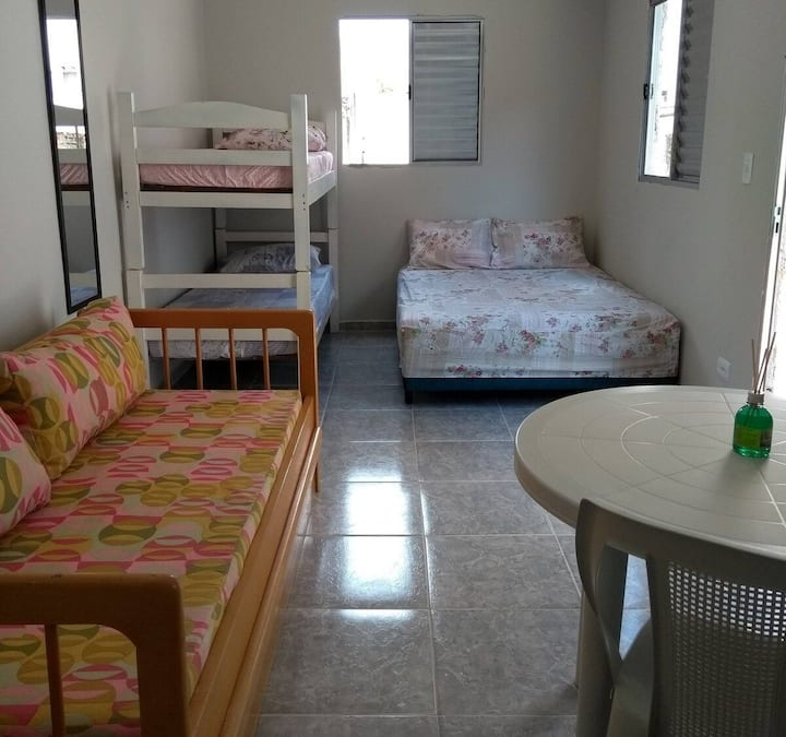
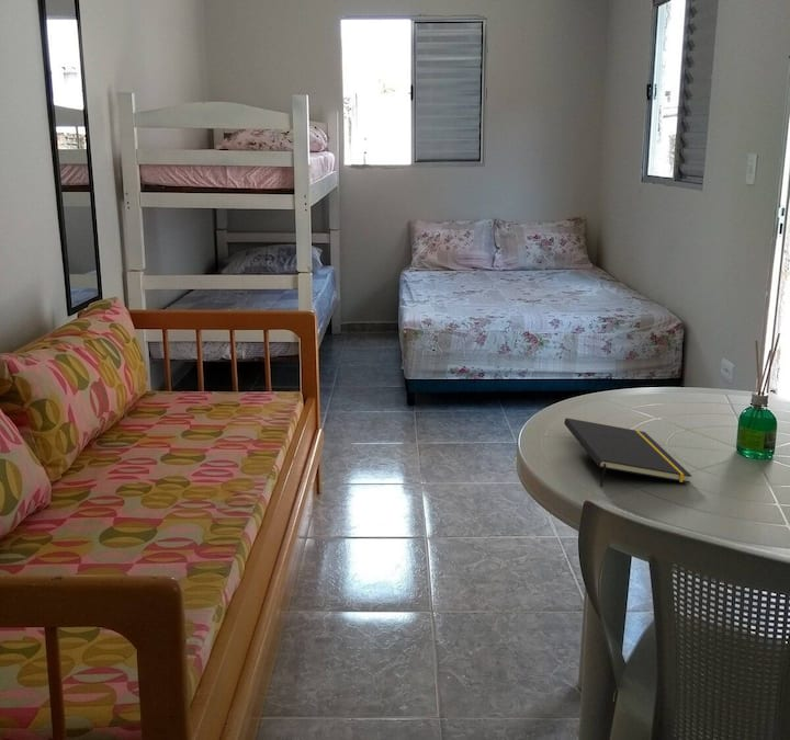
+ notepad [563,417,692,488]
